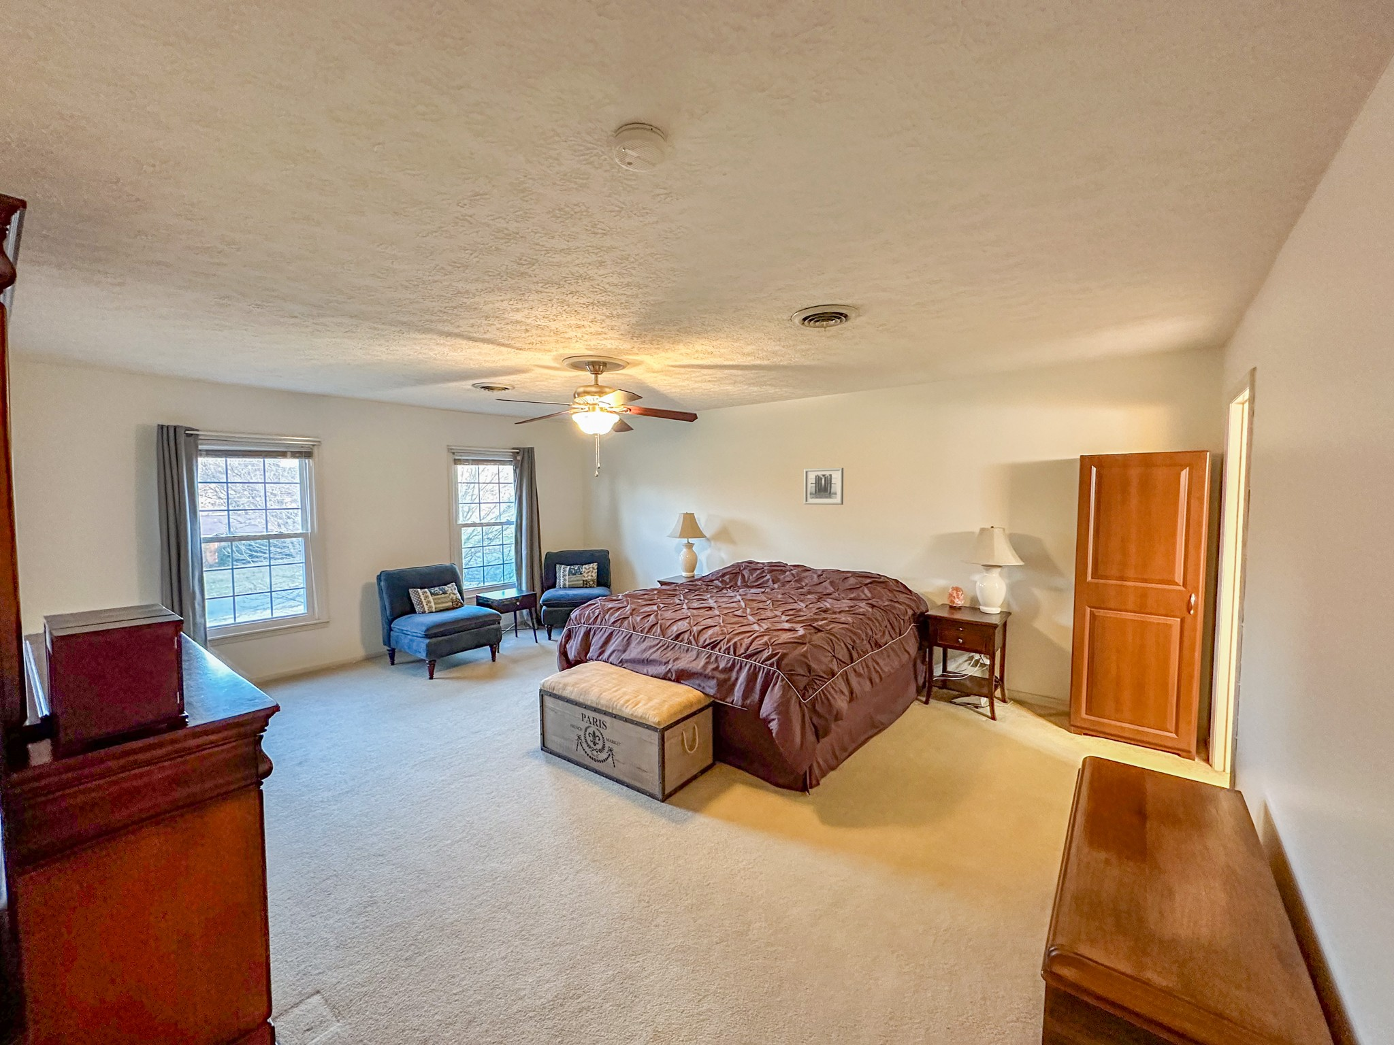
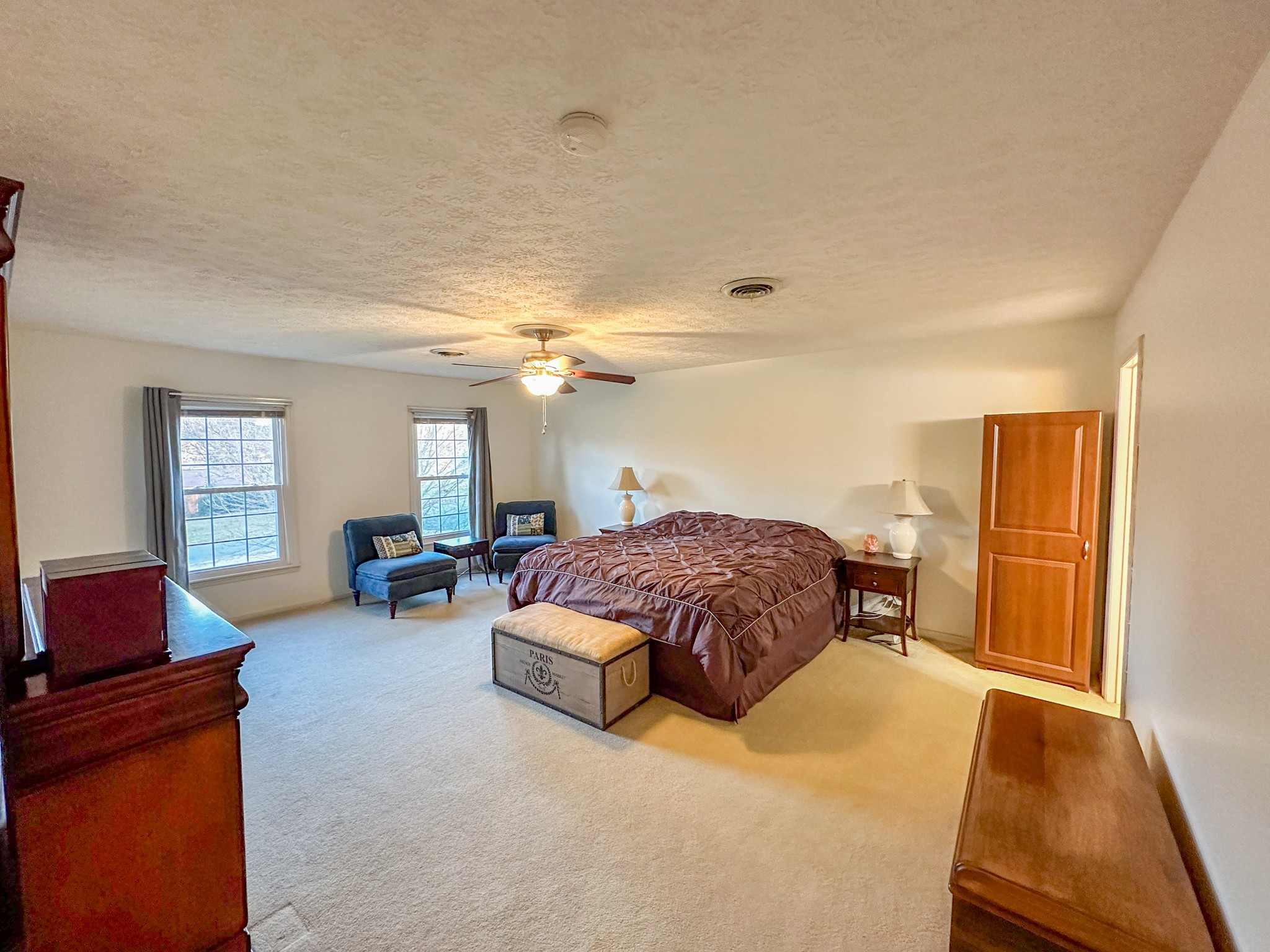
- wall art [803,468,844,506]
